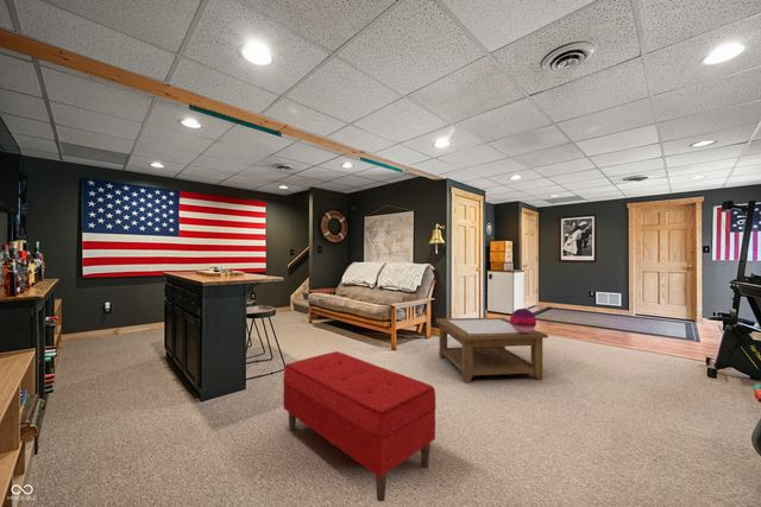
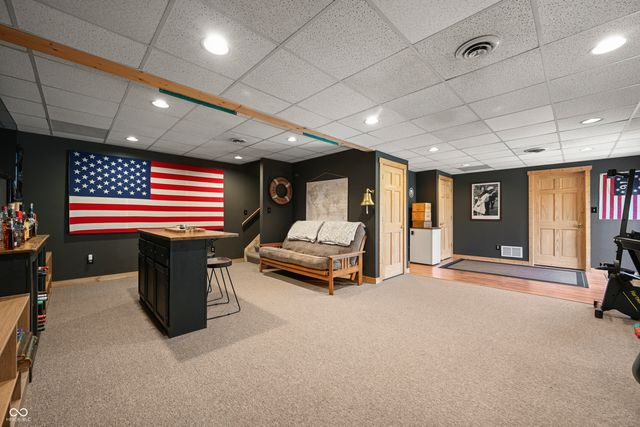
- bench [282,350,438,502]
- decorative sphere [509,308,537,334]
- coffee table [435,317,549,385]
